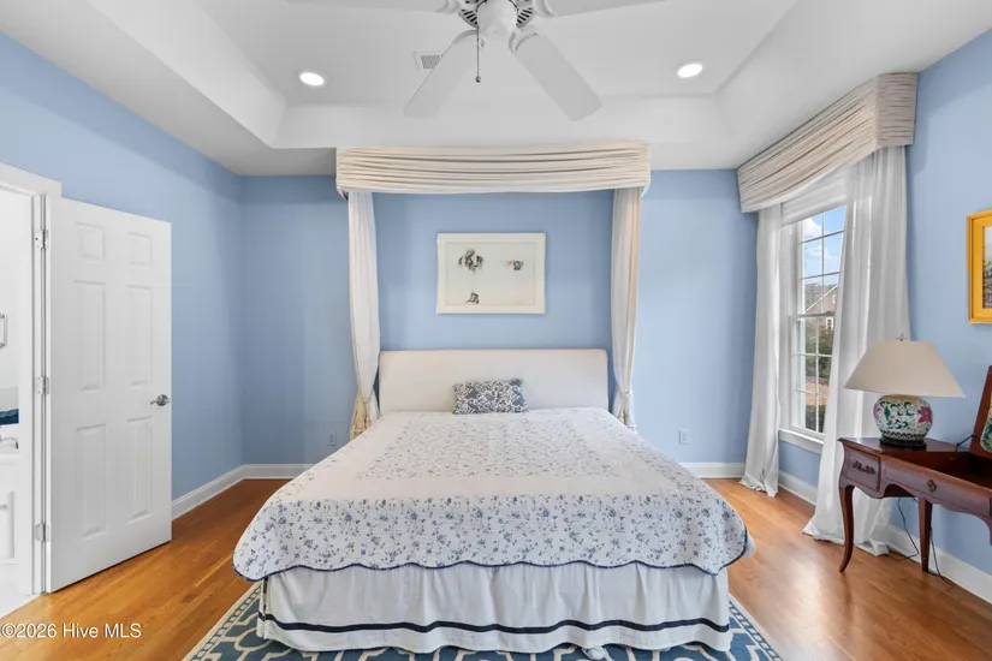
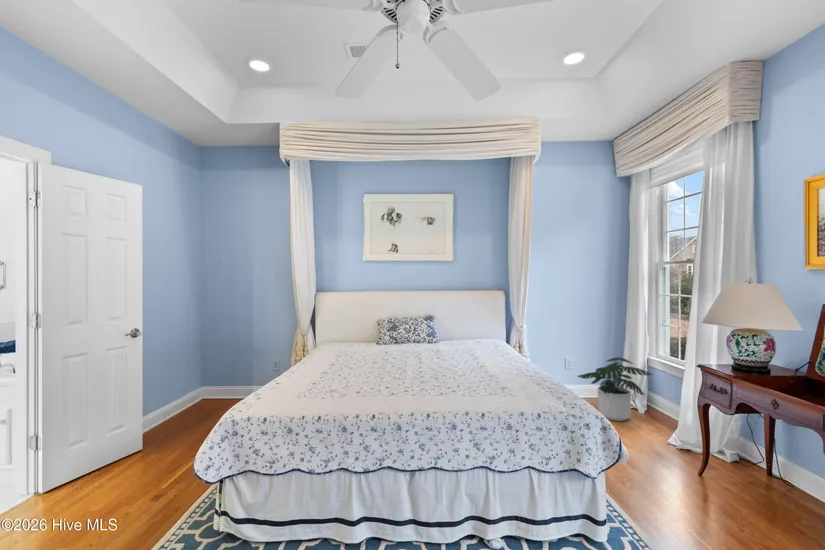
+ potted plant [576,357,654,422]
